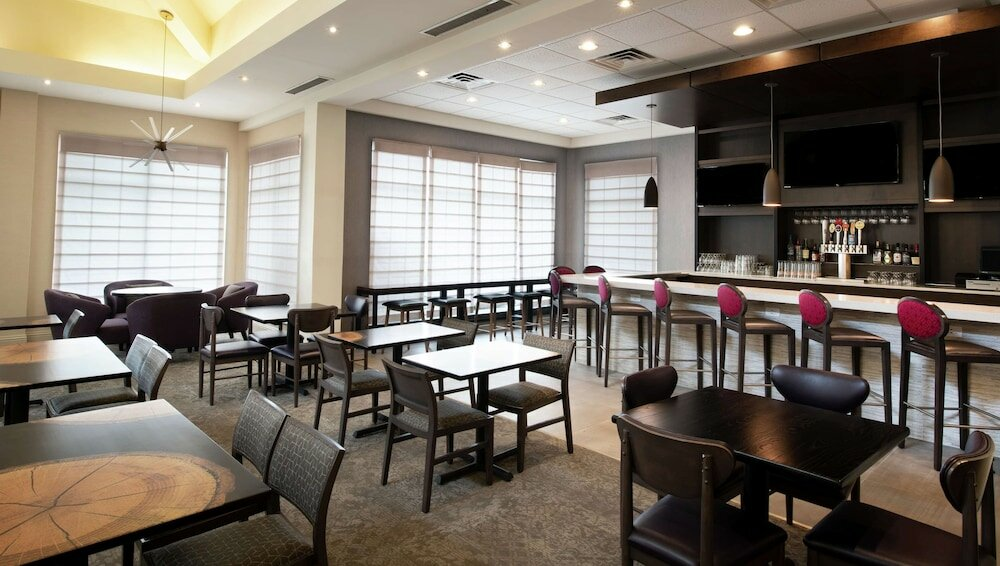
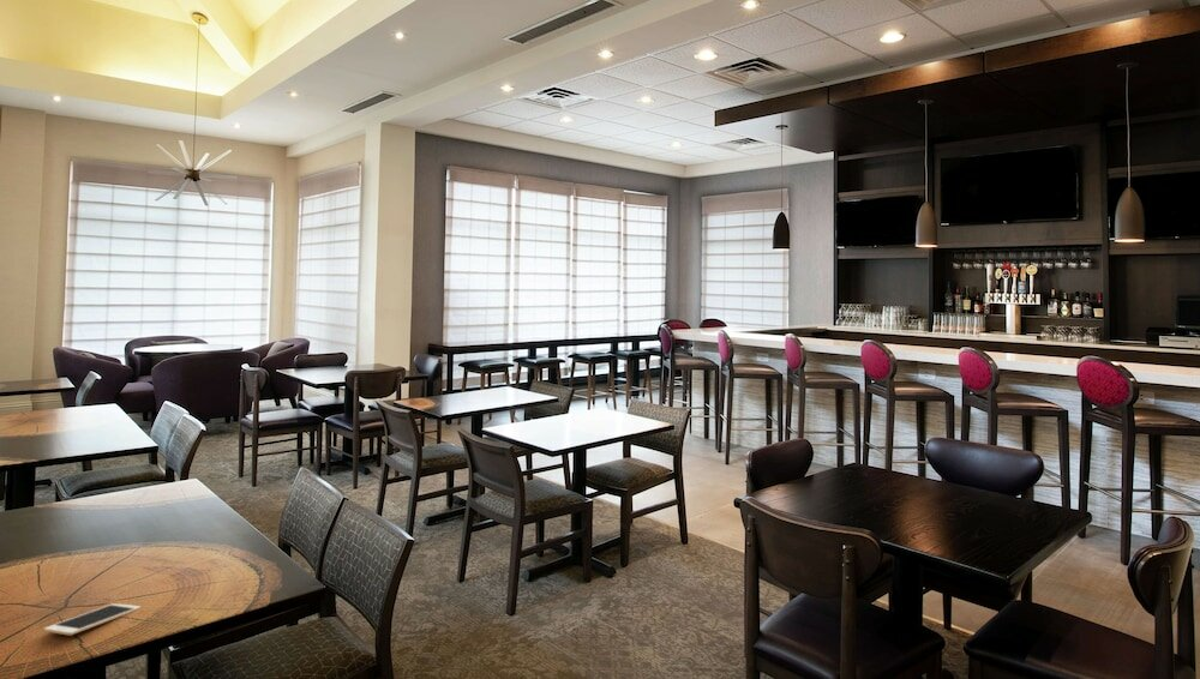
+ cell phone [42,603,142,637]
